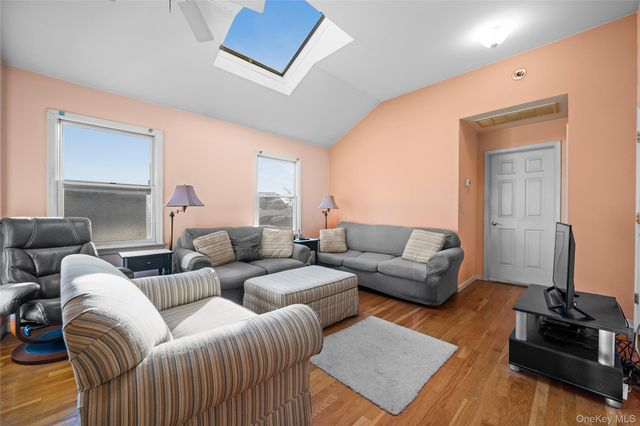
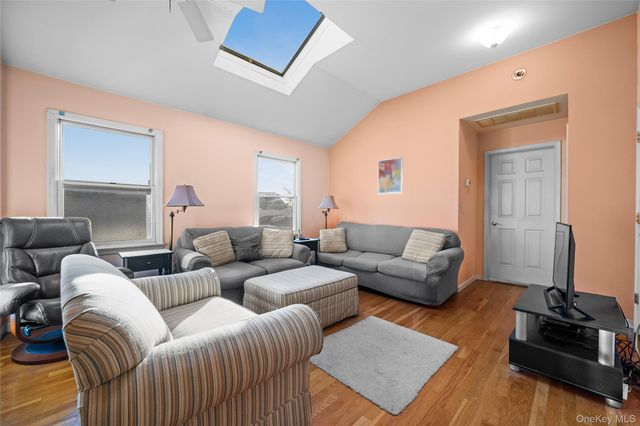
+ wall art [377,156,404,195]
